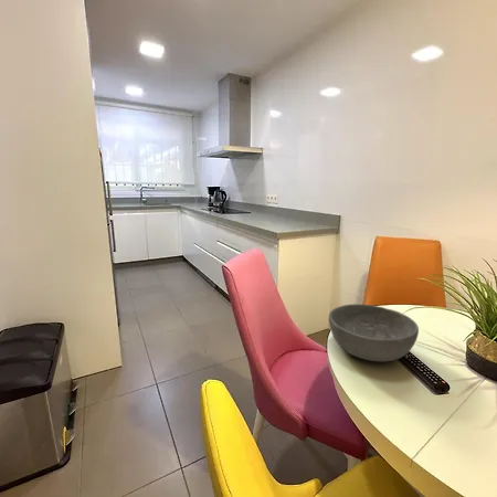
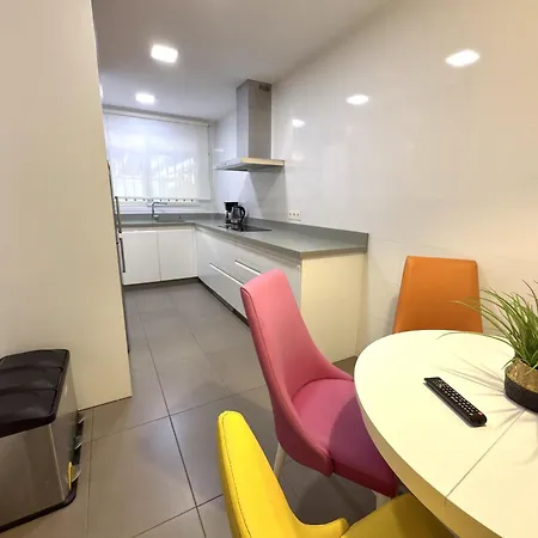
- bowl [328,304,420,362]
